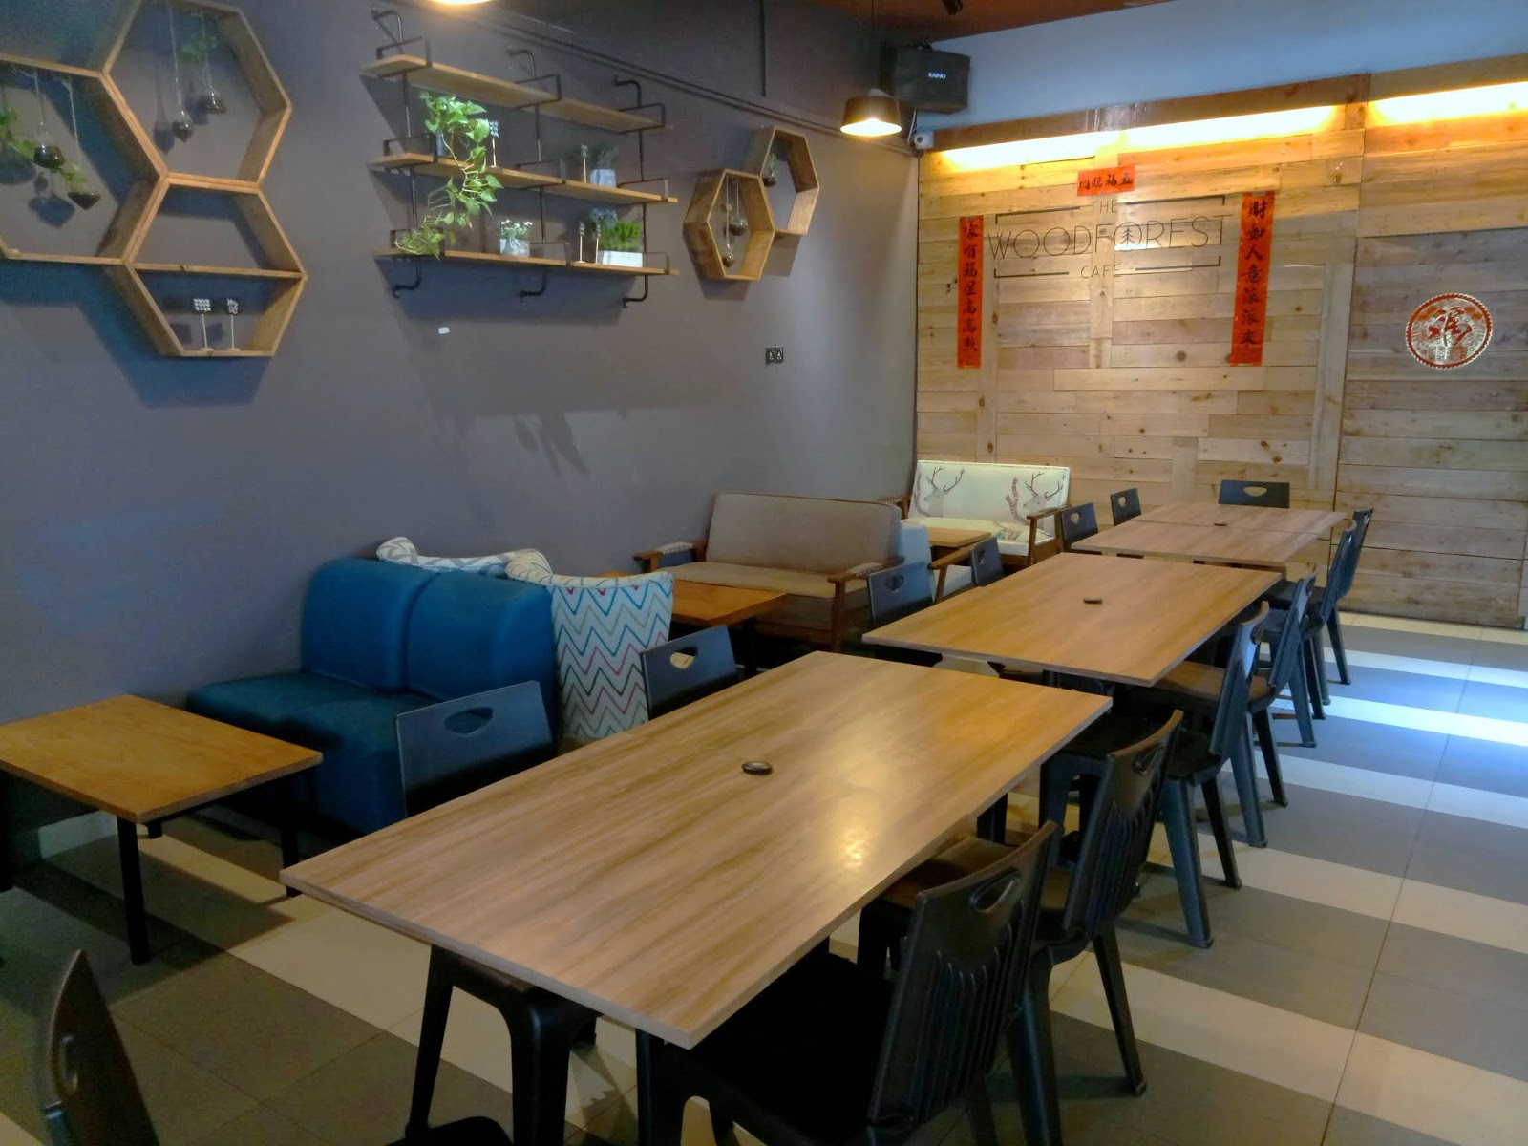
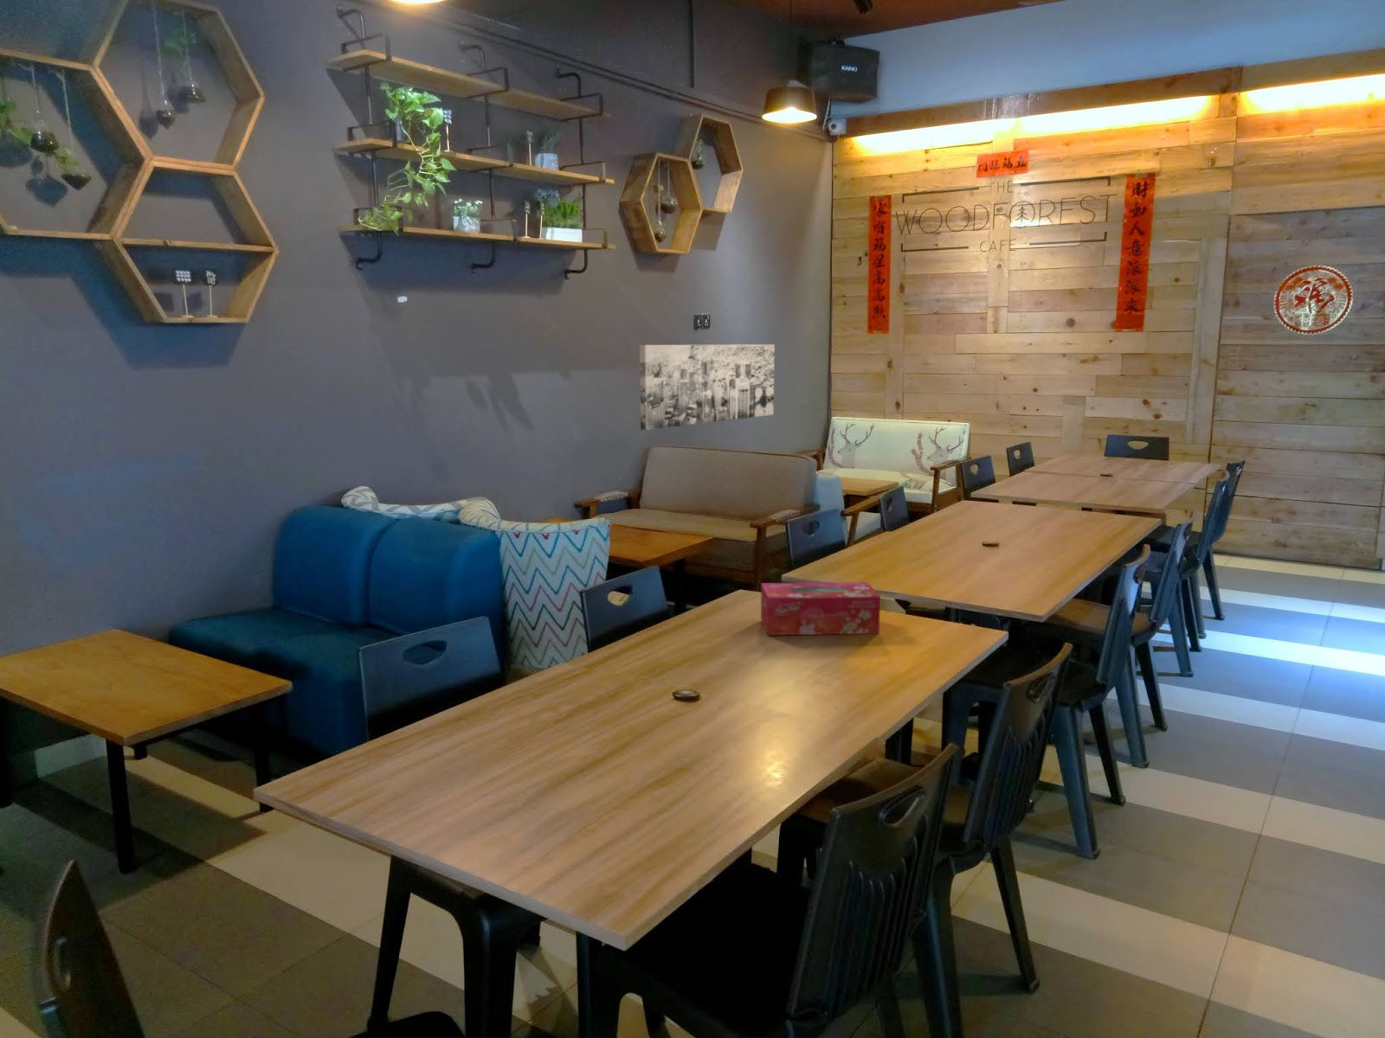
+ tissue box [760,581,881,636]
+ wall art [639,343,775,431]
